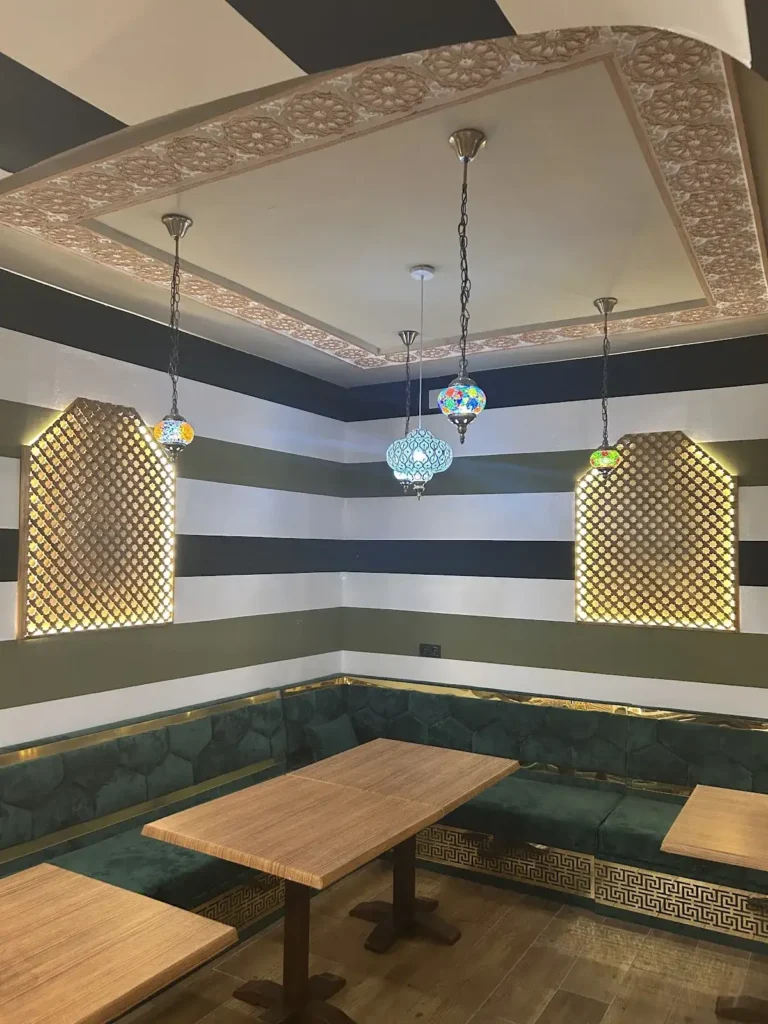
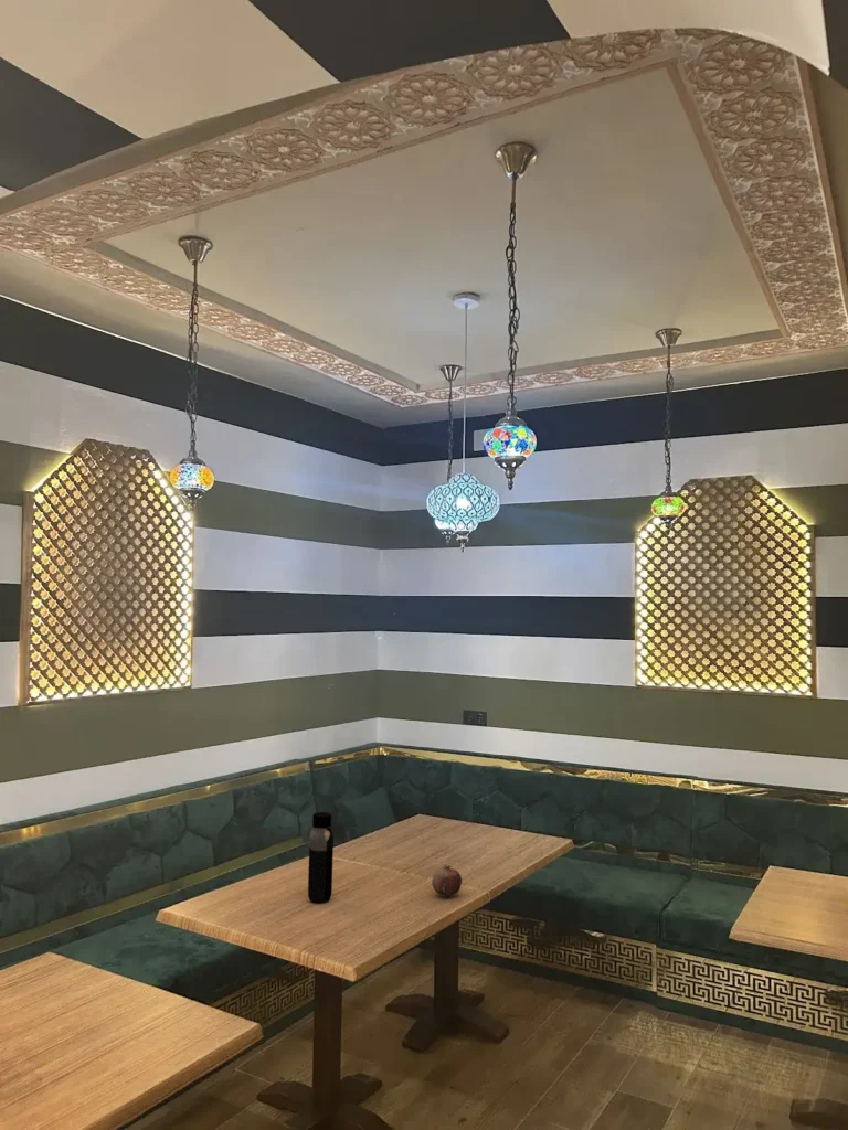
+ fruit [431,864,463,897]
+ water bottle [307,811,335,905]
